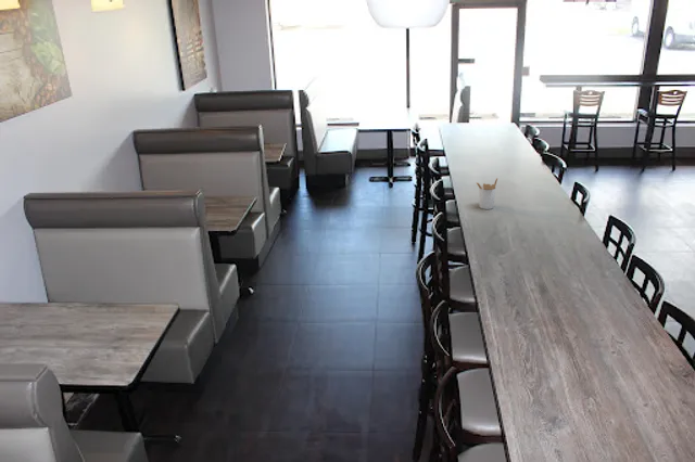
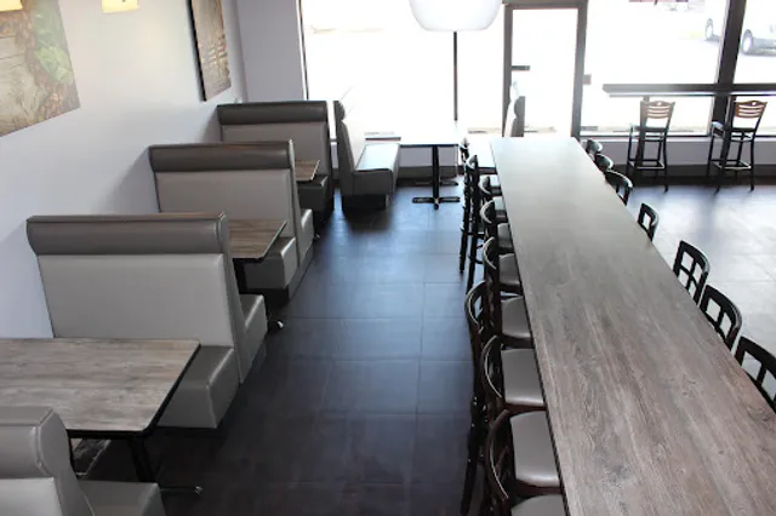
- utensil holder [475,177,498,210]
